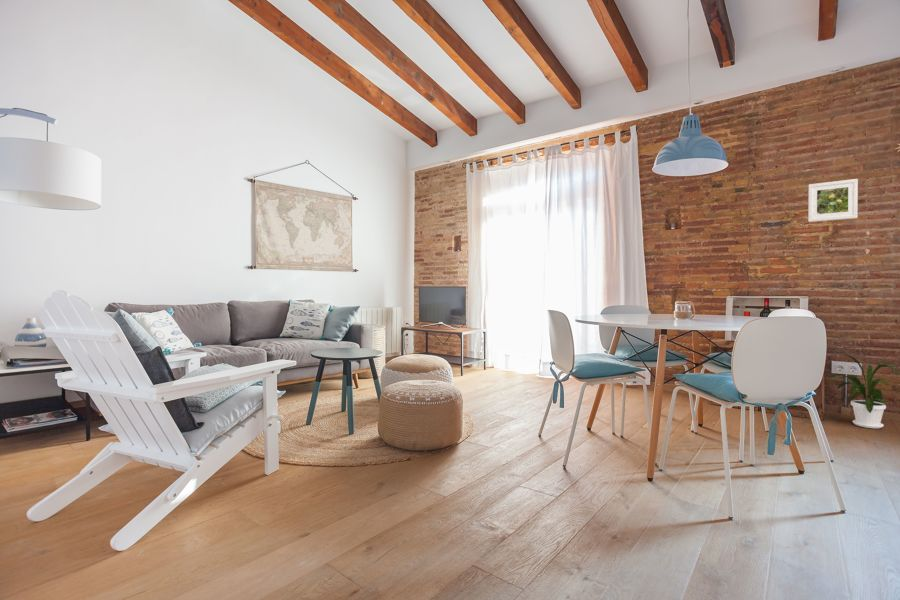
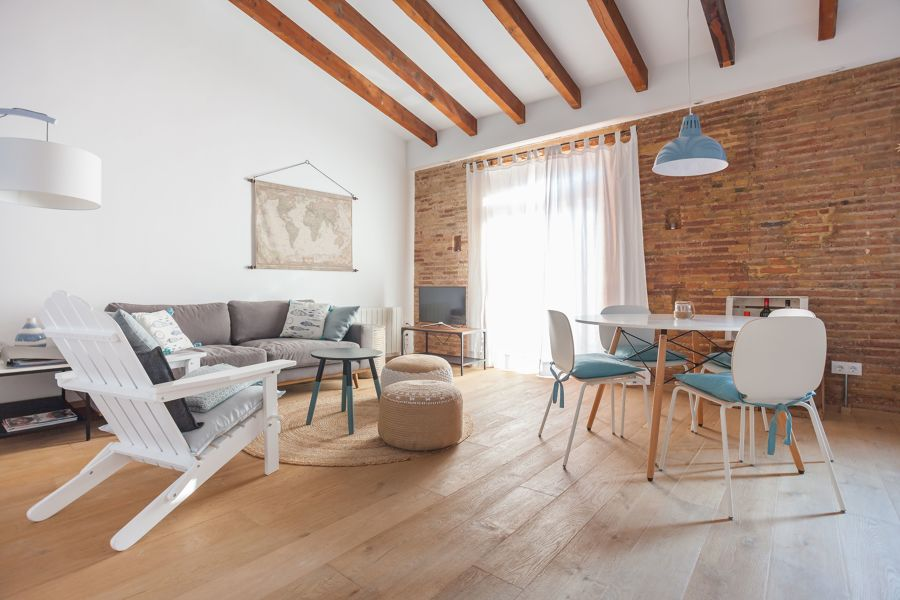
- house plant [831,353,900,429]
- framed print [807,178,859,223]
